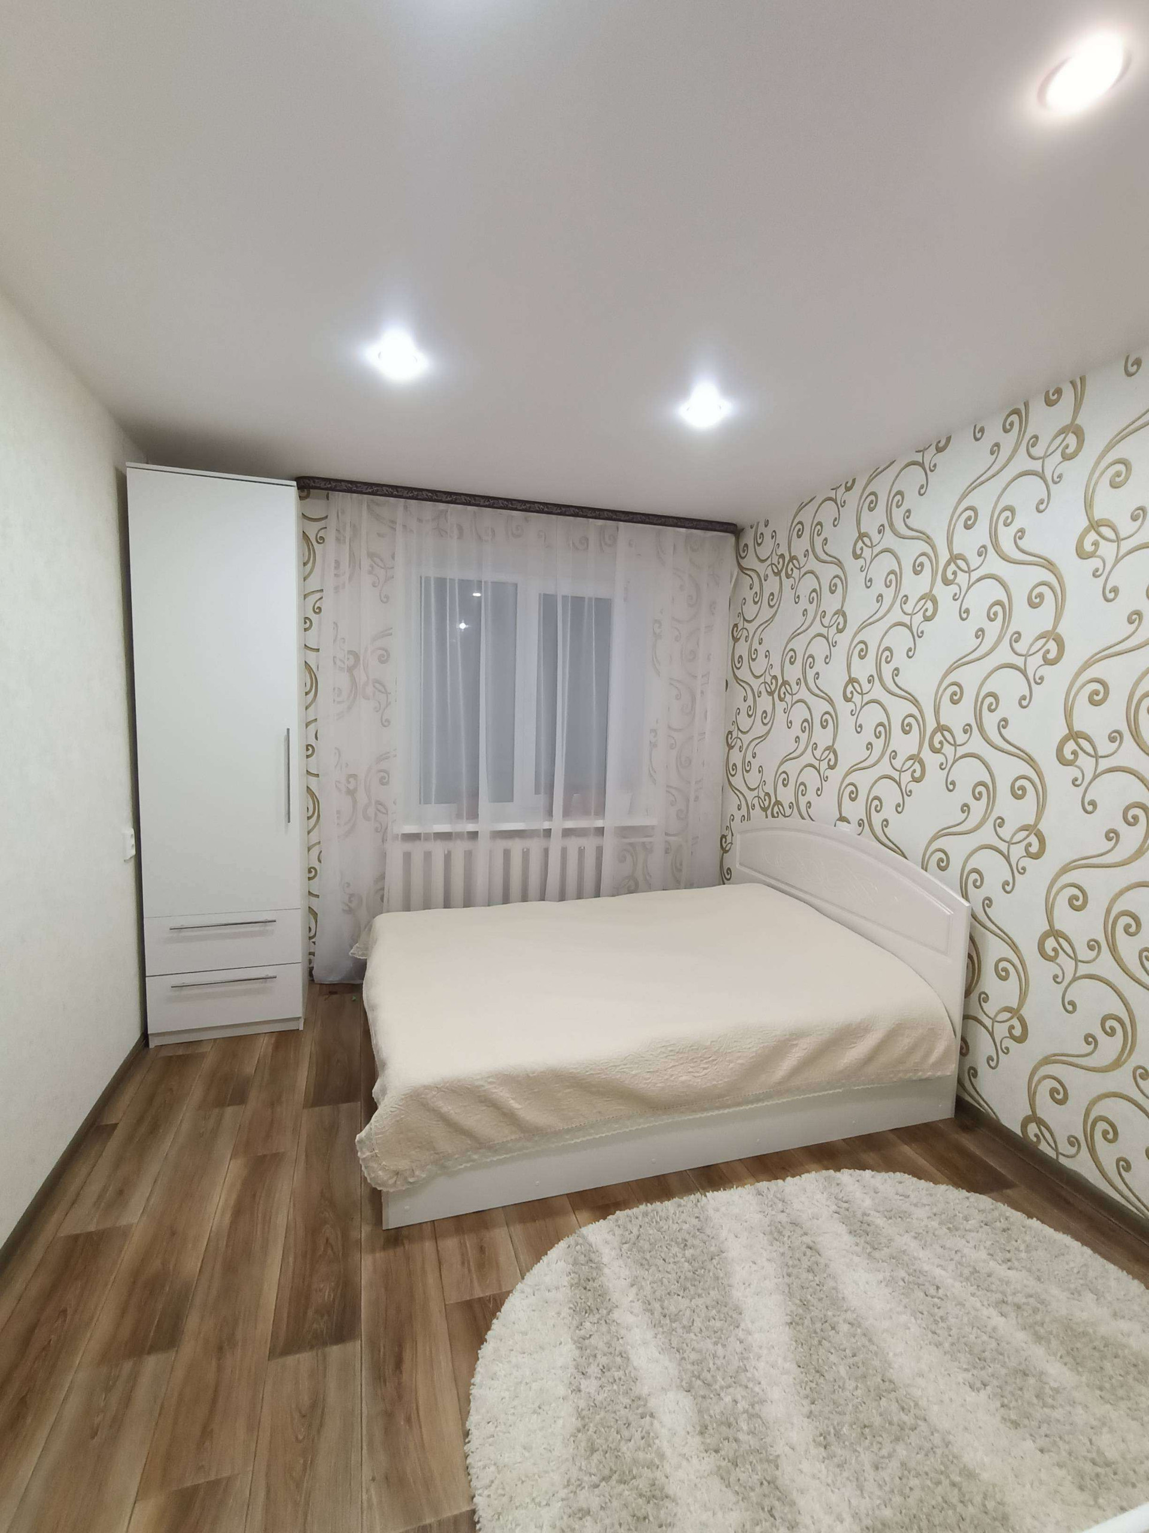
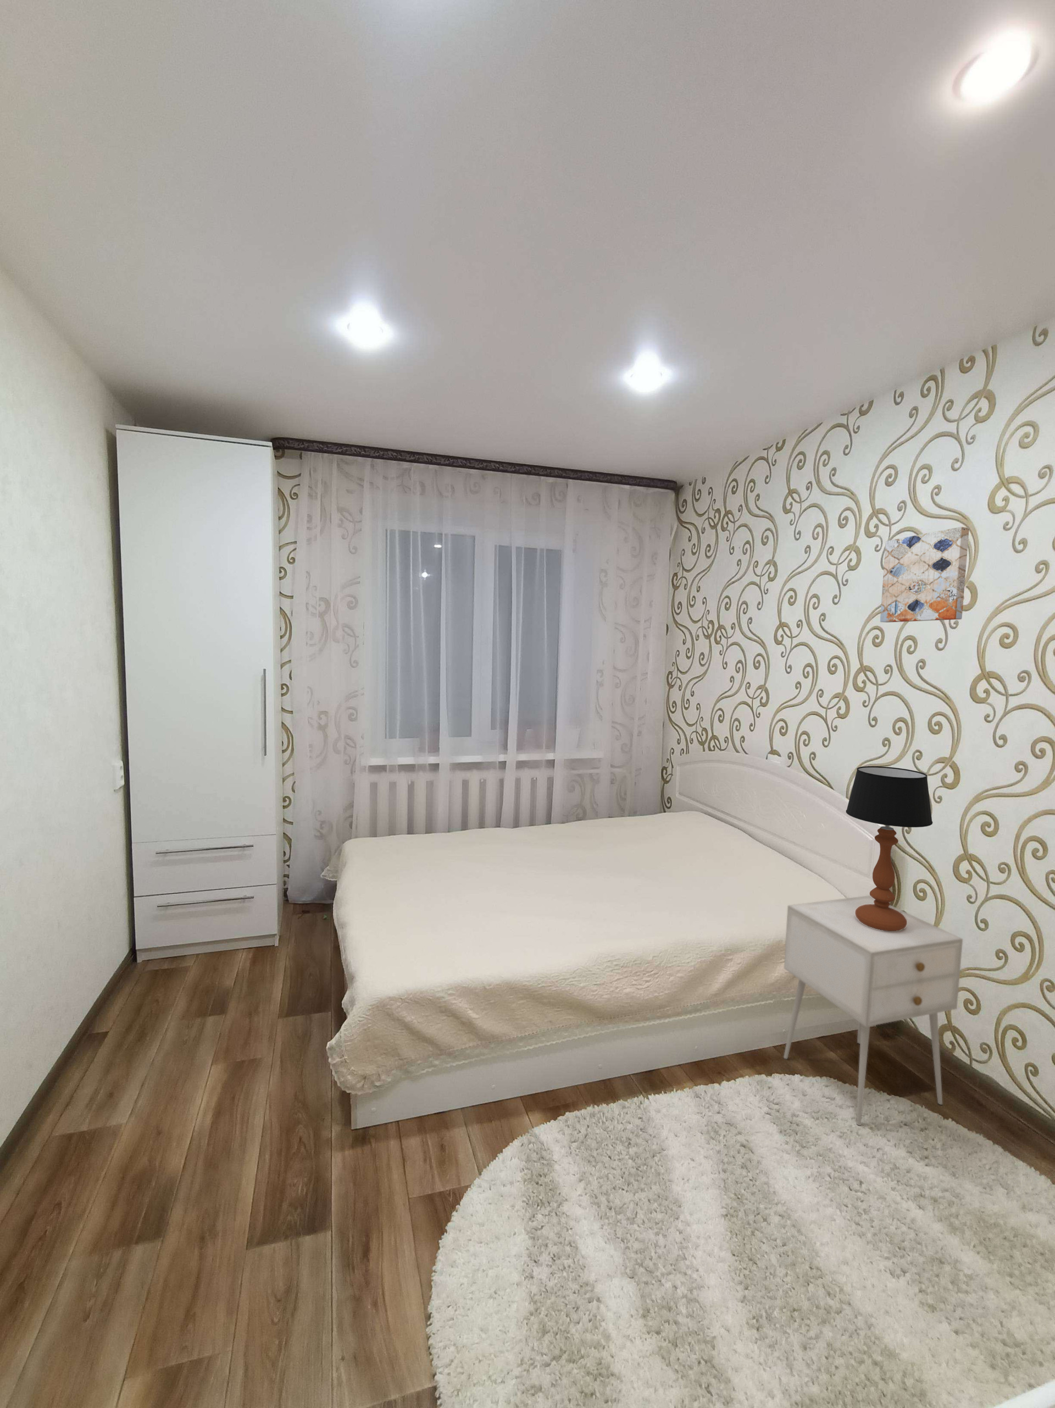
+ table lamp [846,766,933,931]
+ nightstand [783,895,963,1126]
+ wall art [880,527,970,623]
